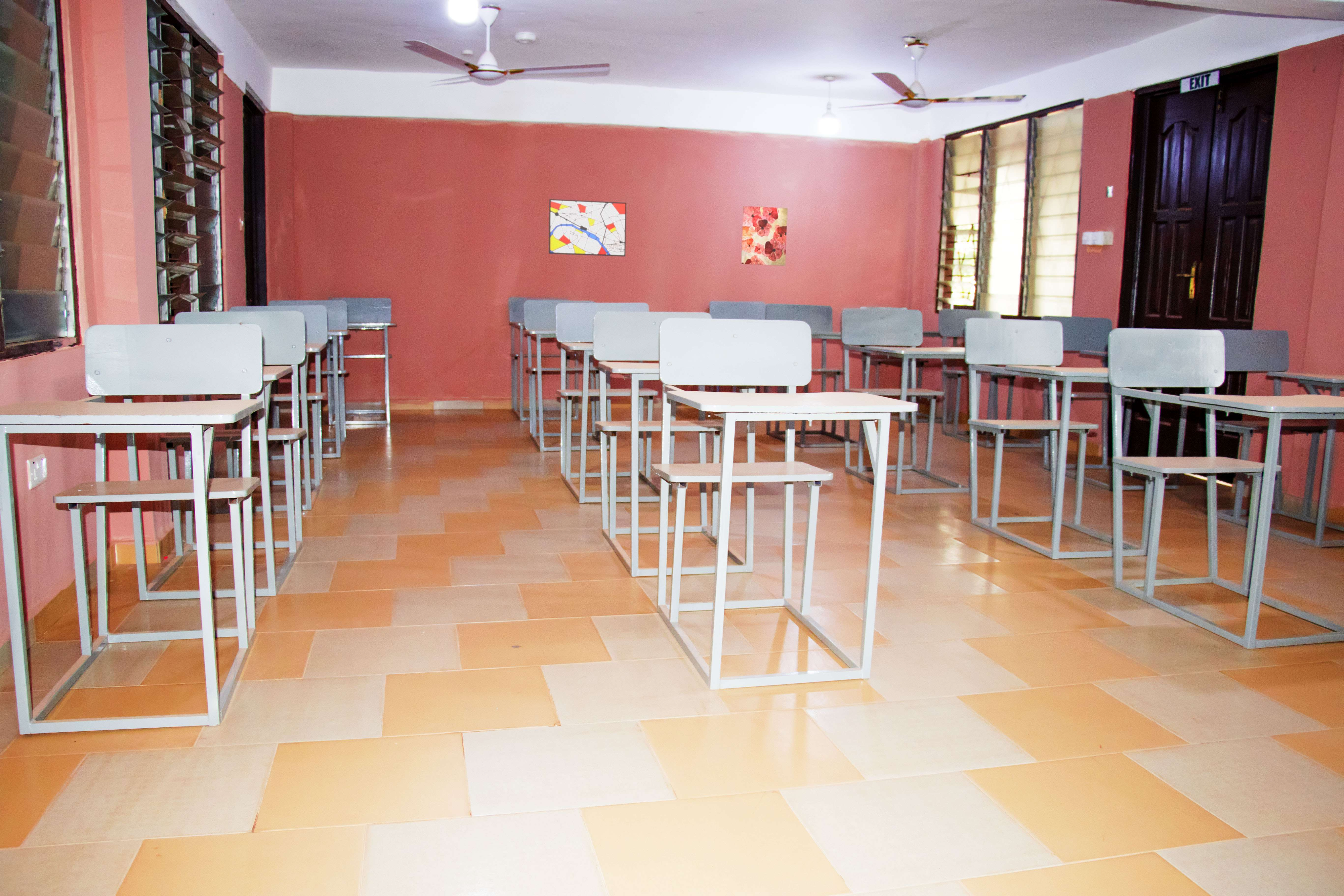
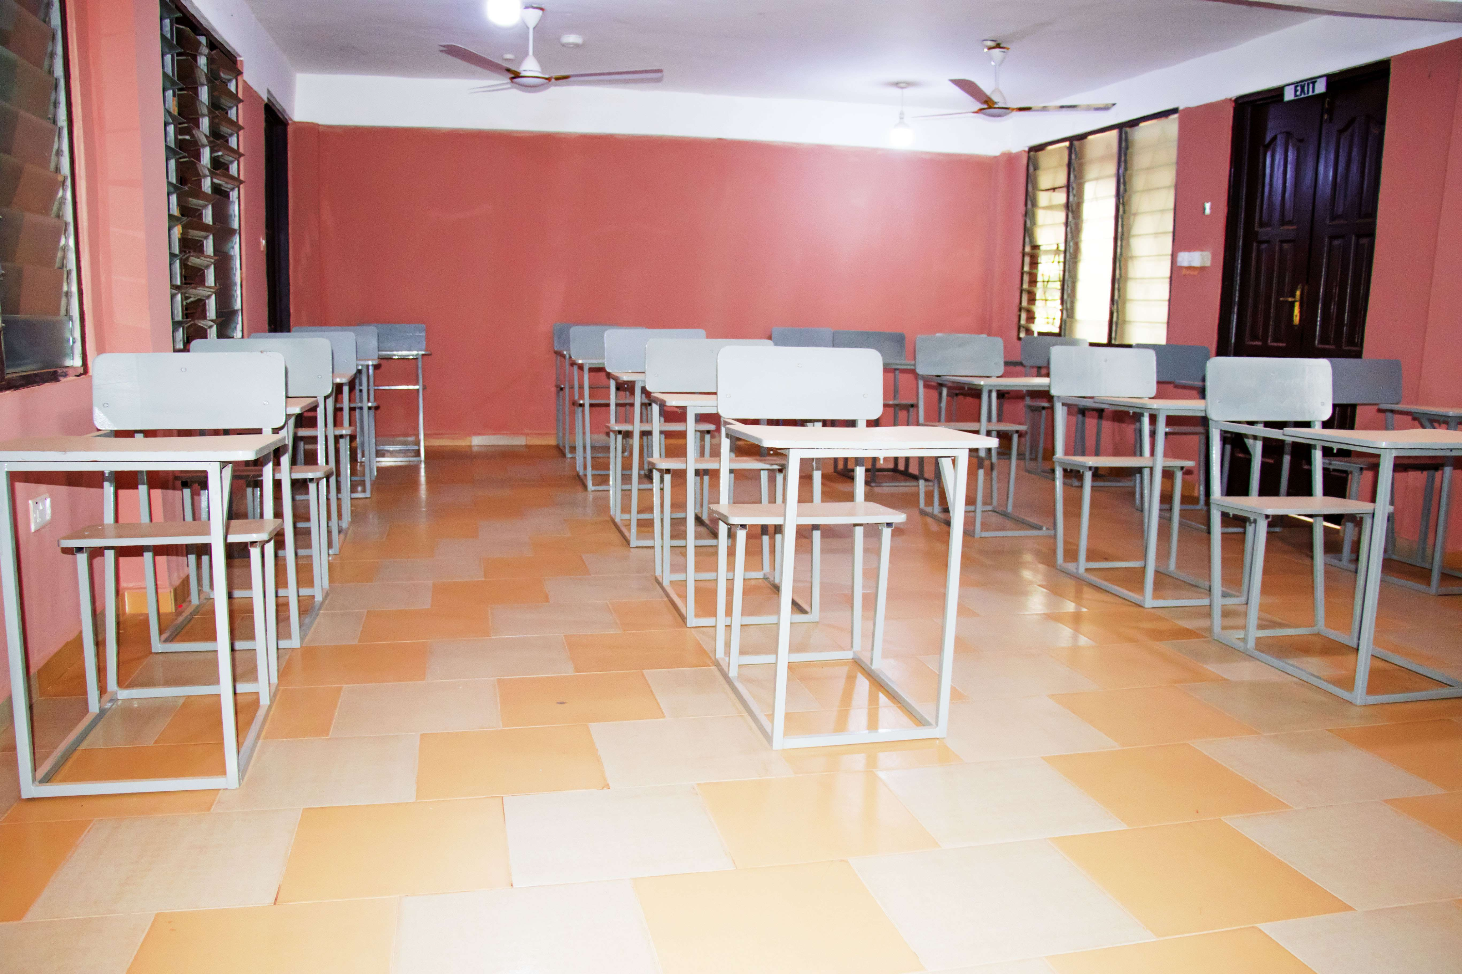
- wall art [741,206,788,266]
- wall art [548,199,627,257]
